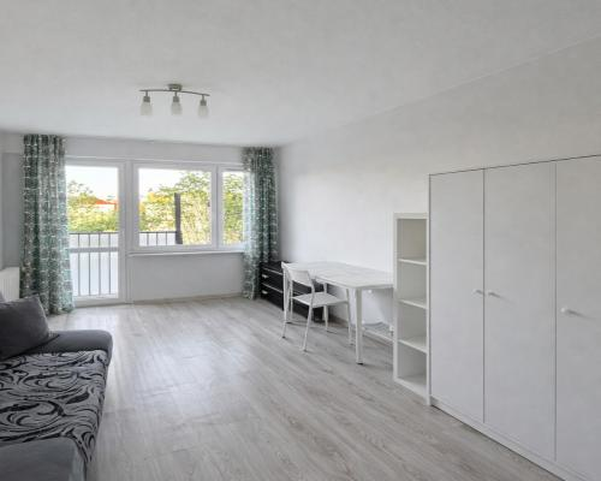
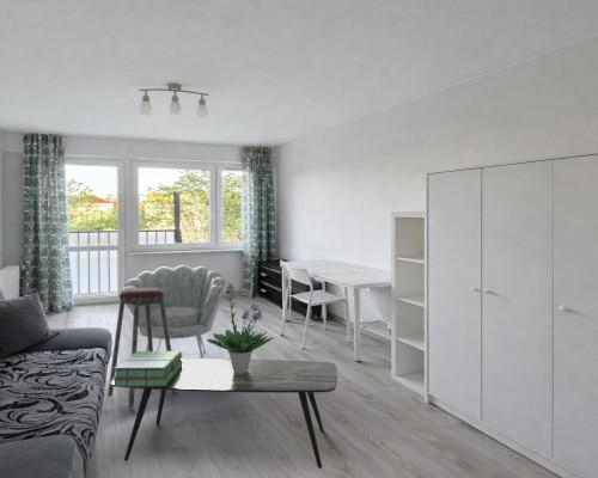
+ potted plant [206,282,275,374]
+ music stool [106,288,179,409]
+ stack of books [112,350,183,388]
+ armchair [121,264,226,358]
+ coffee table [111,357,338,470]
